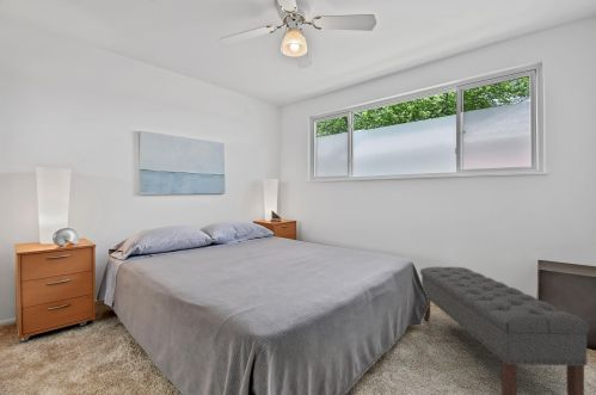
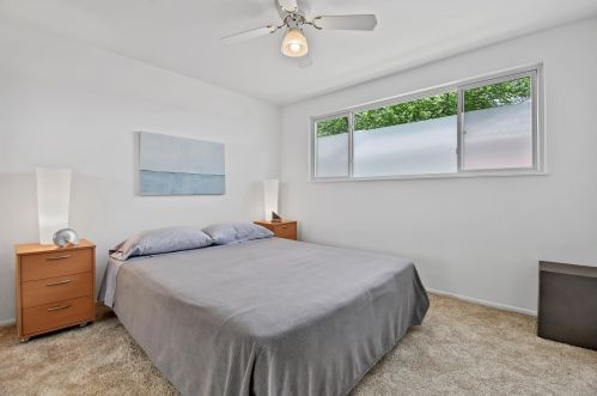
- bench [419,266,591,395]
